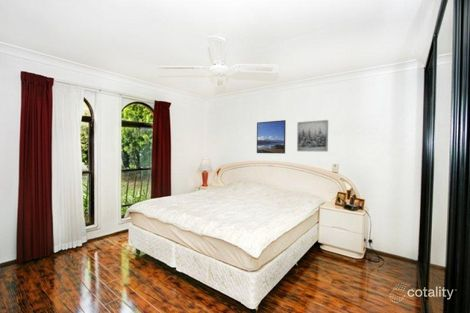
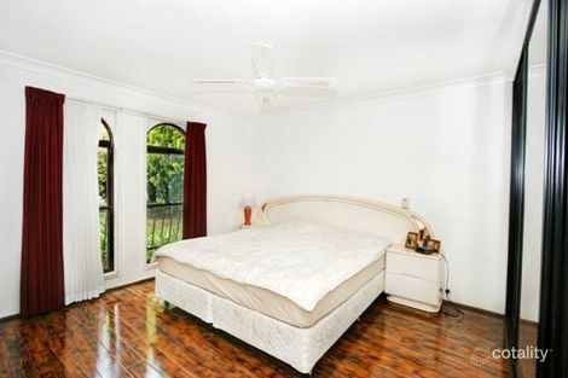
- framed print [256,119,287,155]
- wall art [296,119,329,152]
